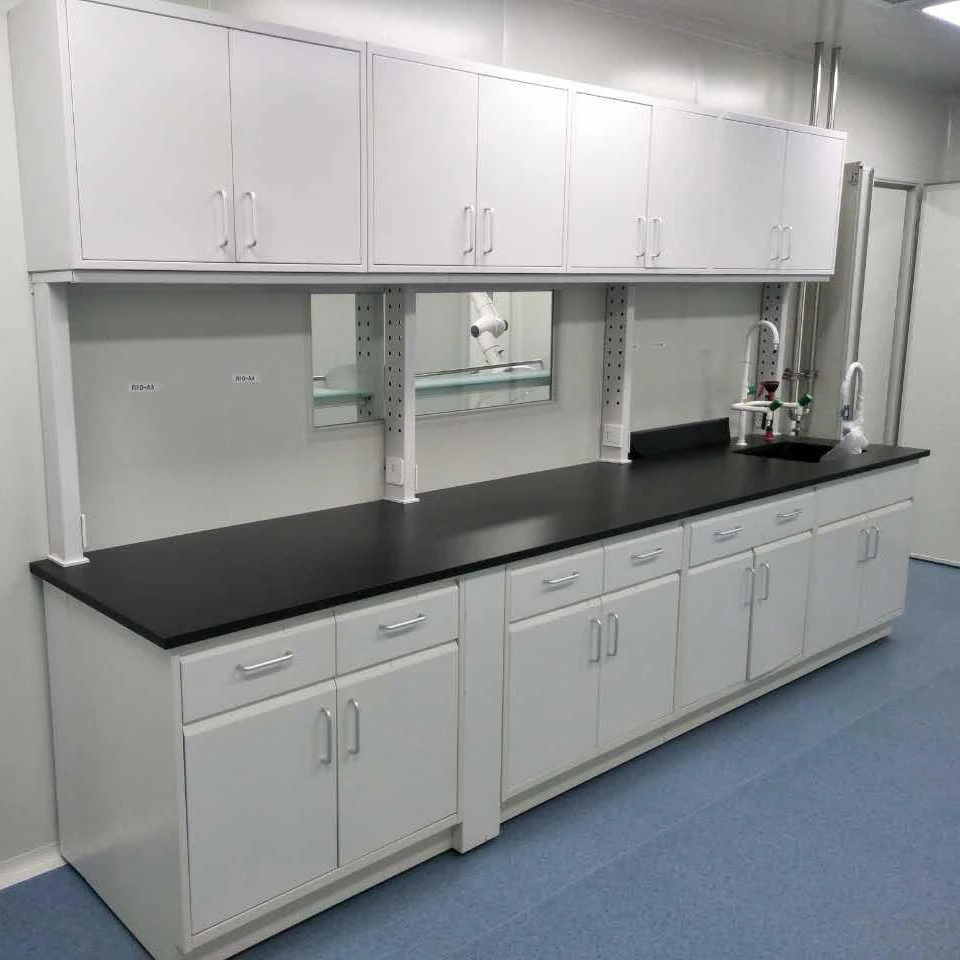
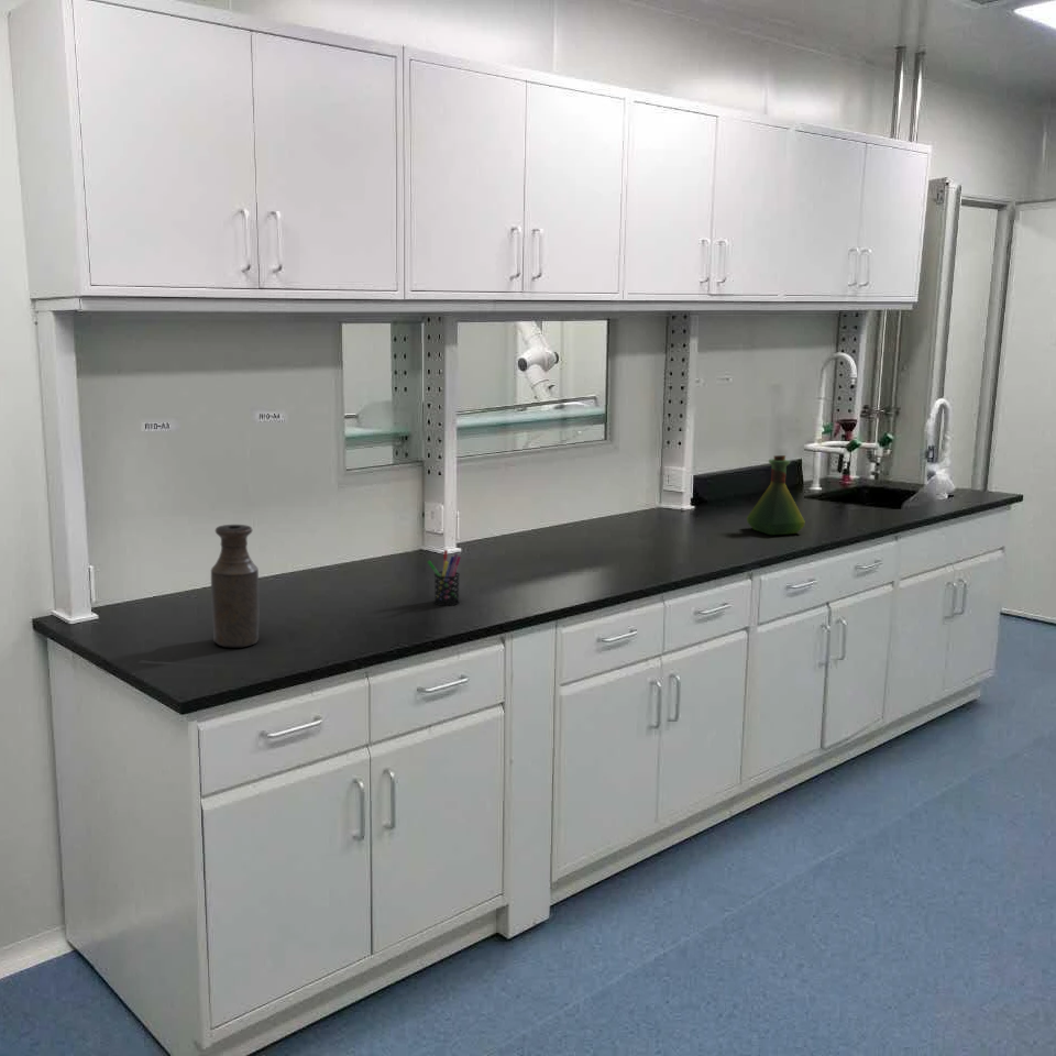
+ pen holder [427,549,462,607]
+ flask [746,454,806,536]
+ bottle [210,524,260,649]
